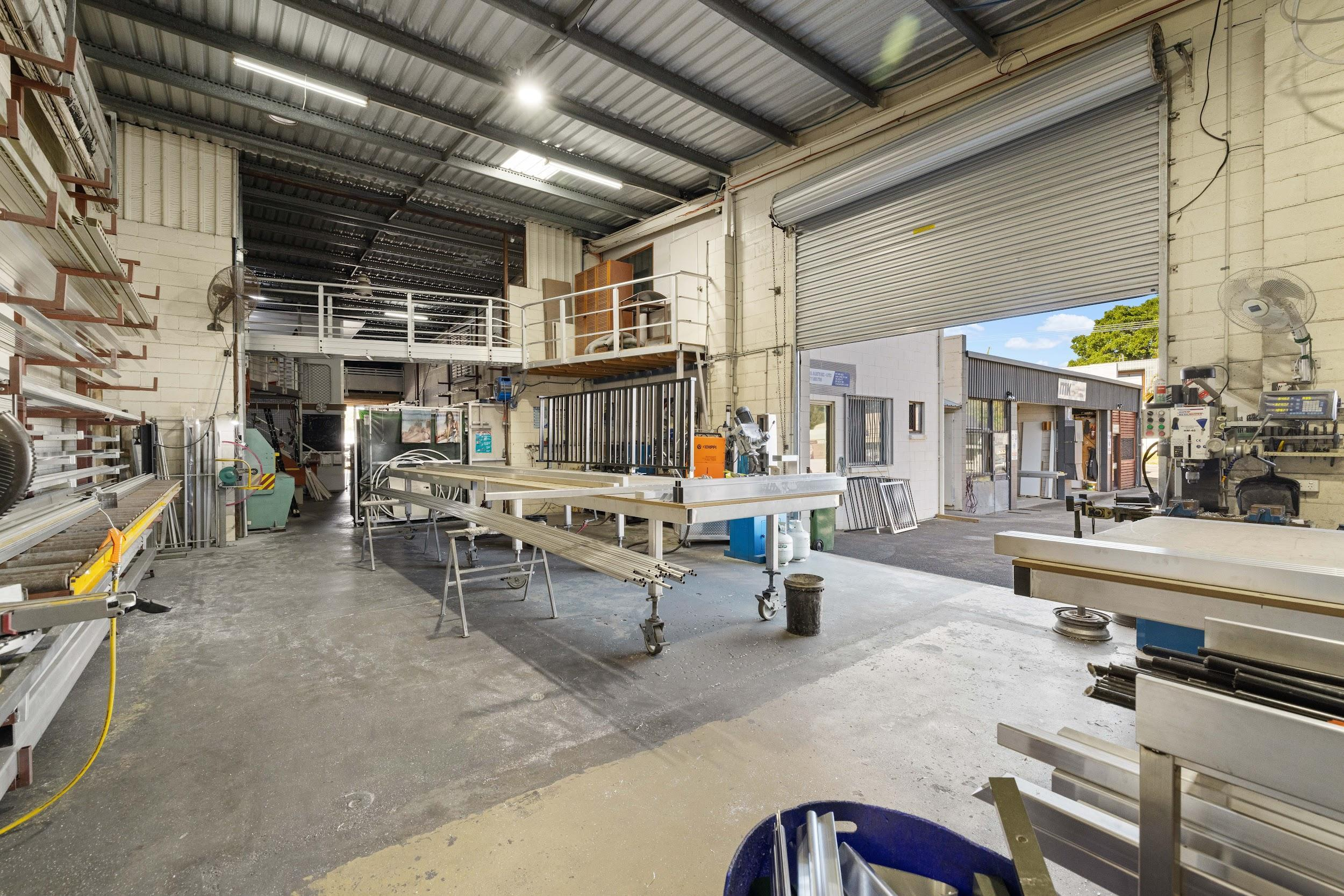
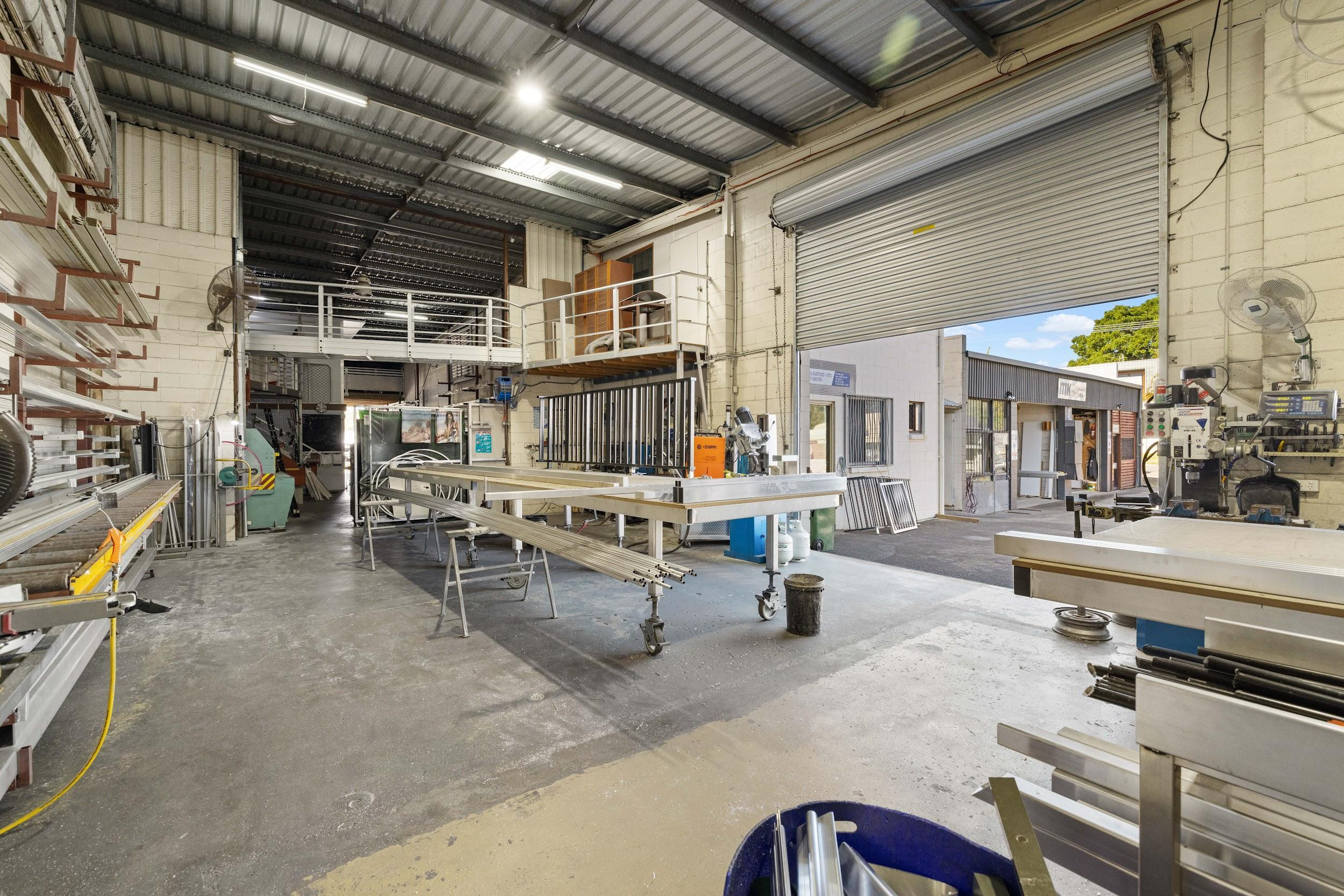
- ceiling fan [453,252,495,268]
